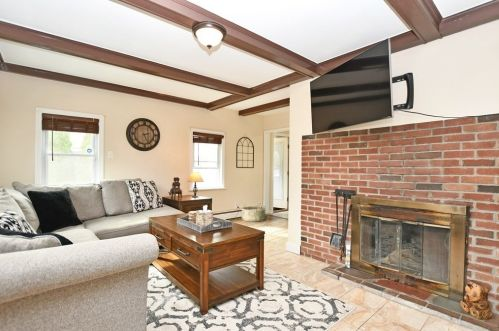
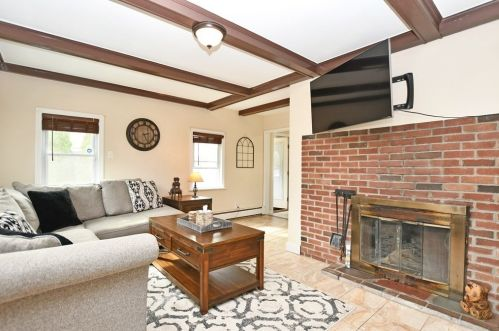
- basket [241,203,266,223]
